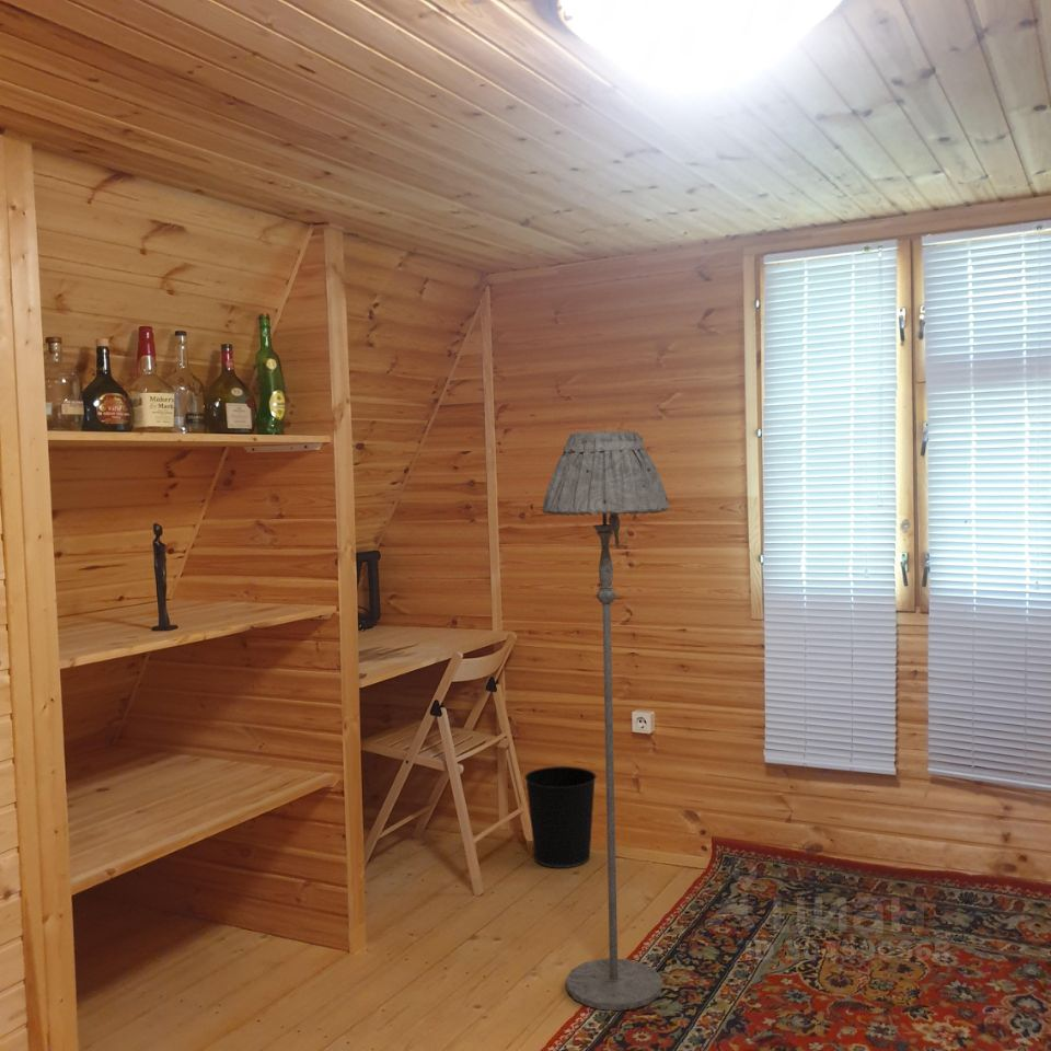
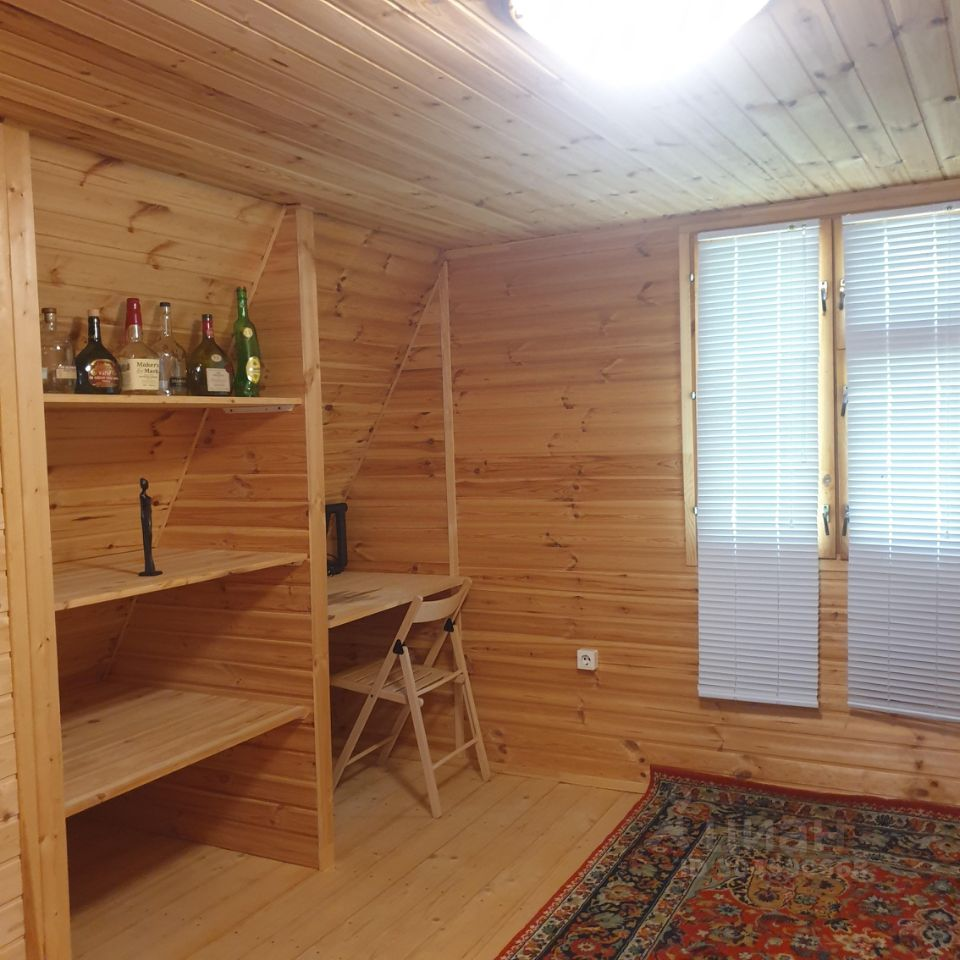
- wastebasket [523,765,598,869]
- floor lamp [541,430,670,1012]
